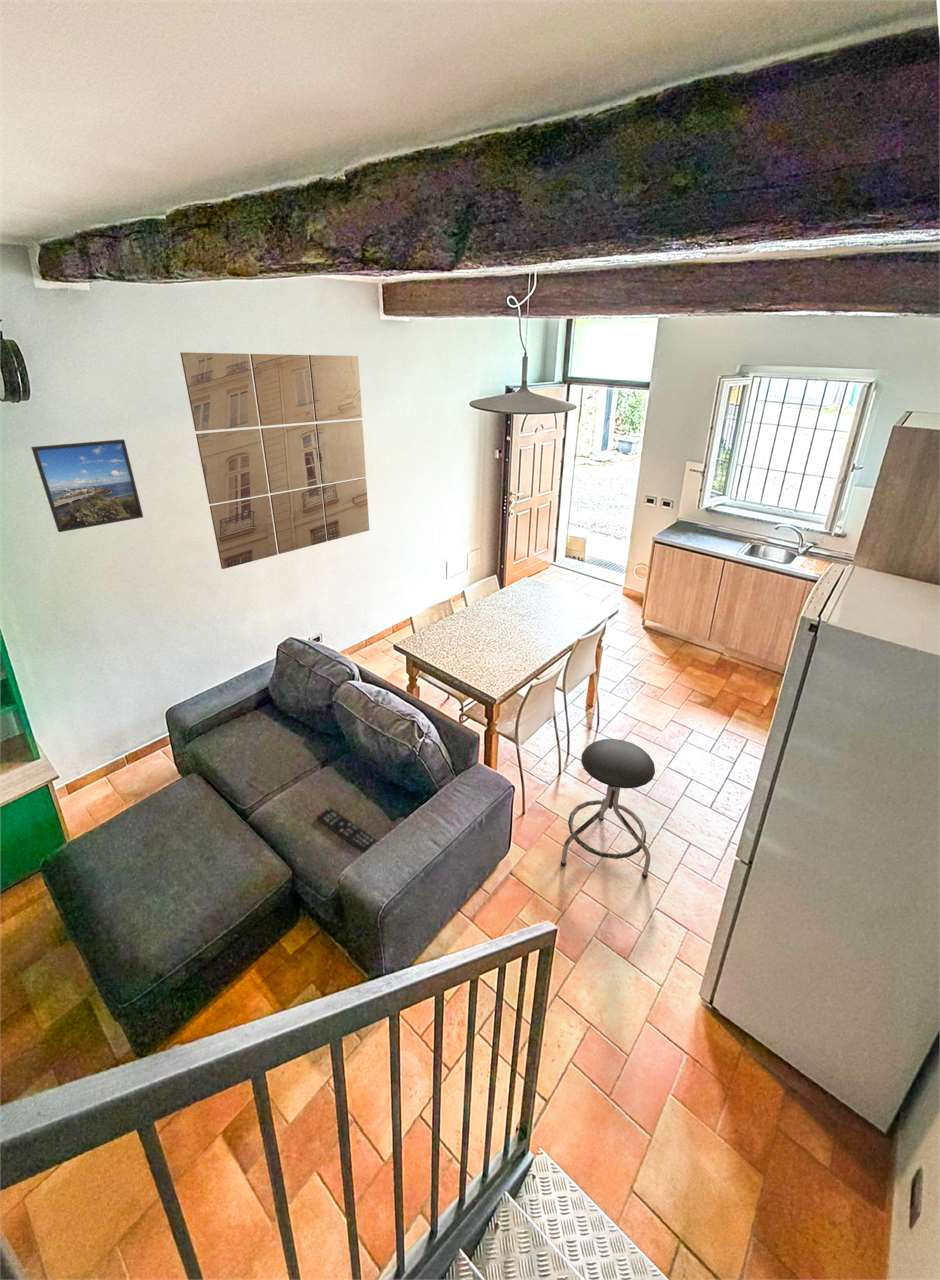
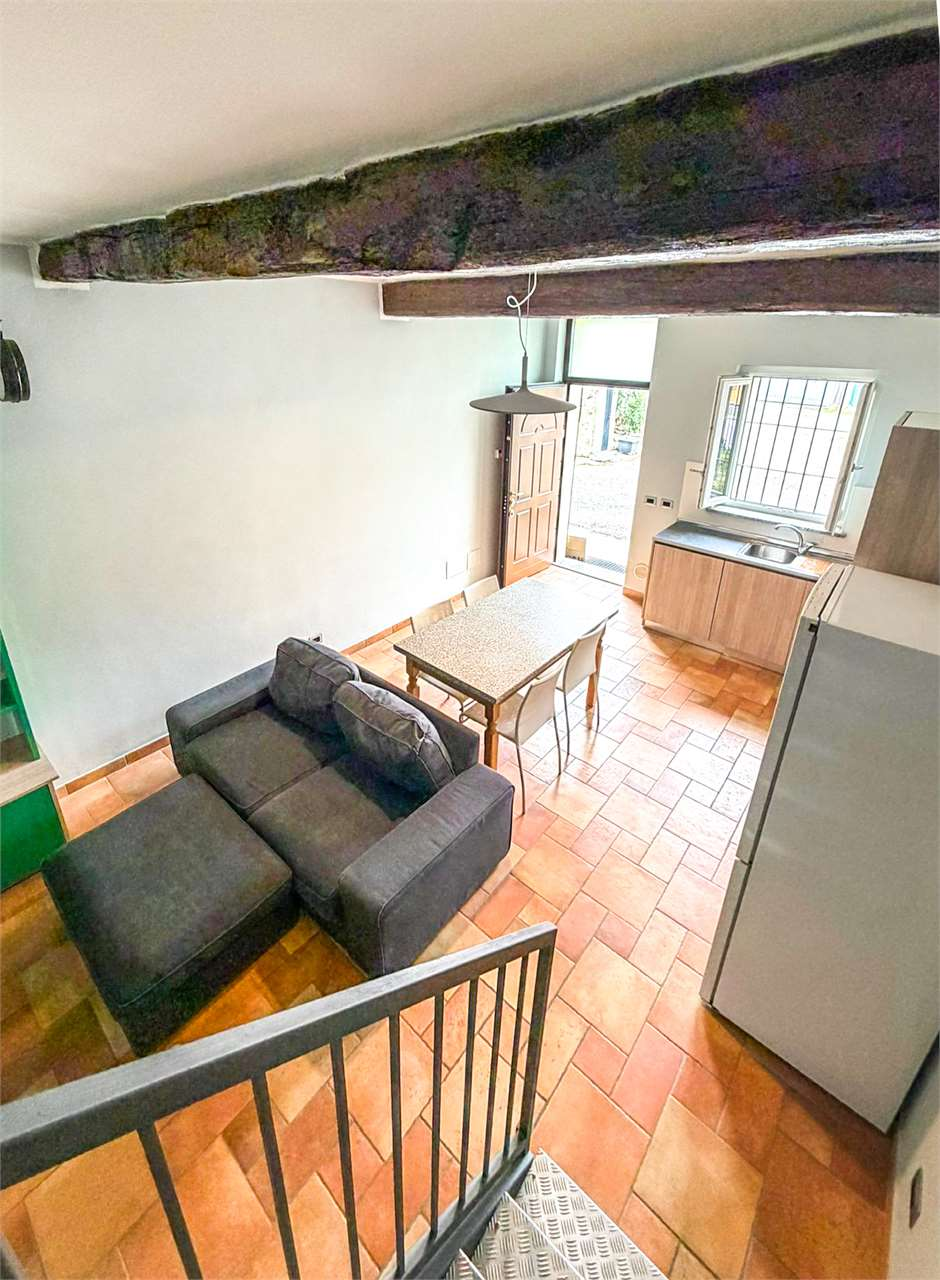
- remote control [315,806,379,854]
- wall art [179,351,370,570]
- stool [559,738,656,879]
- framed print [30,438,144,533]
